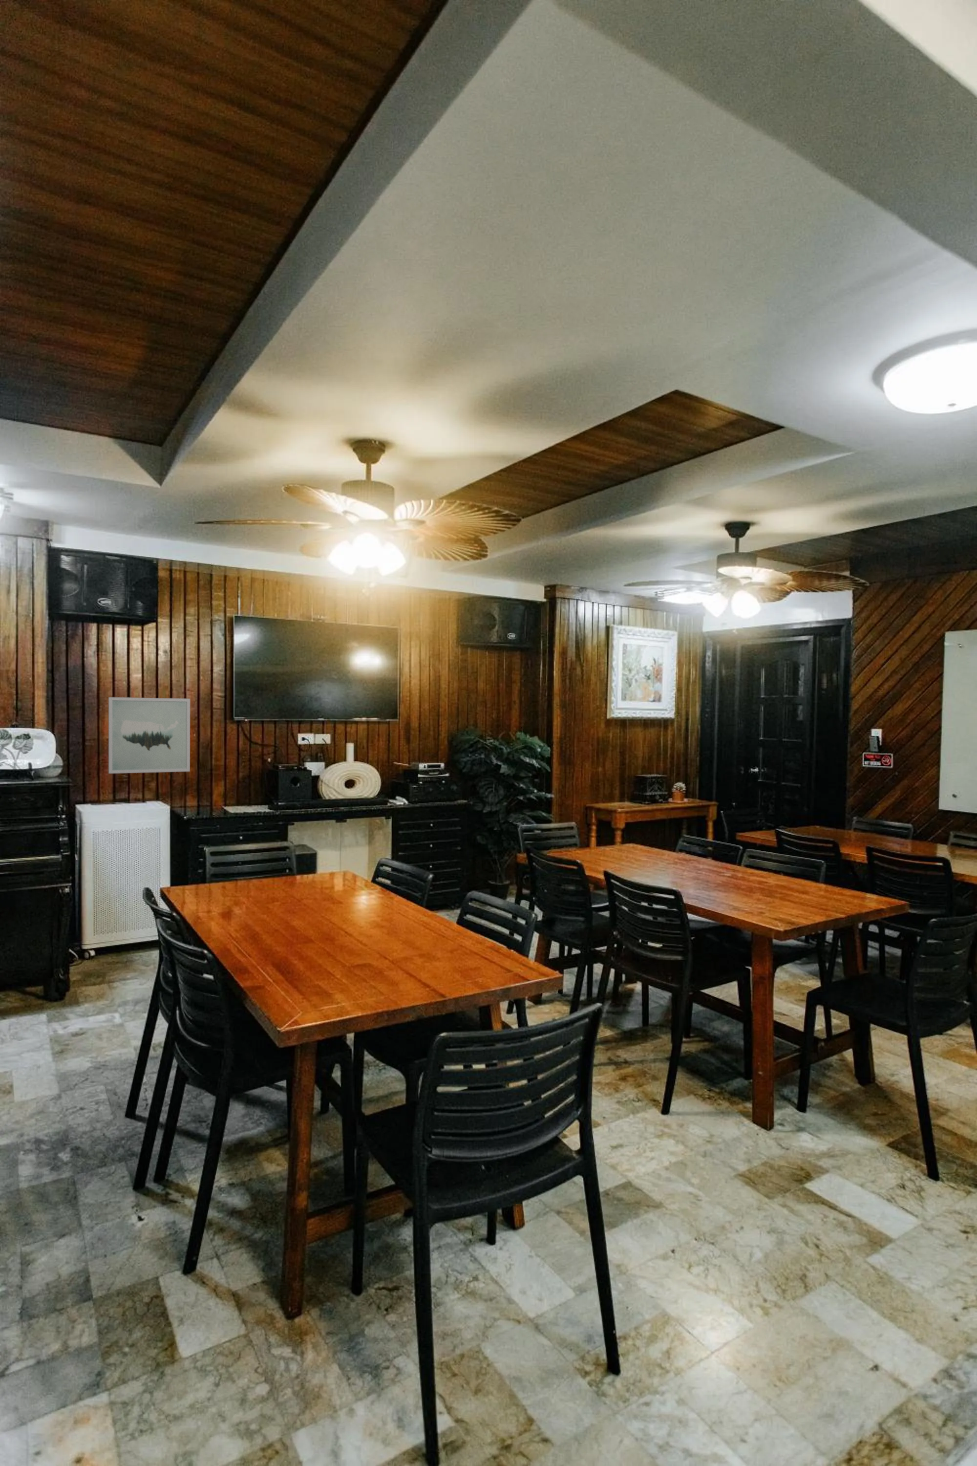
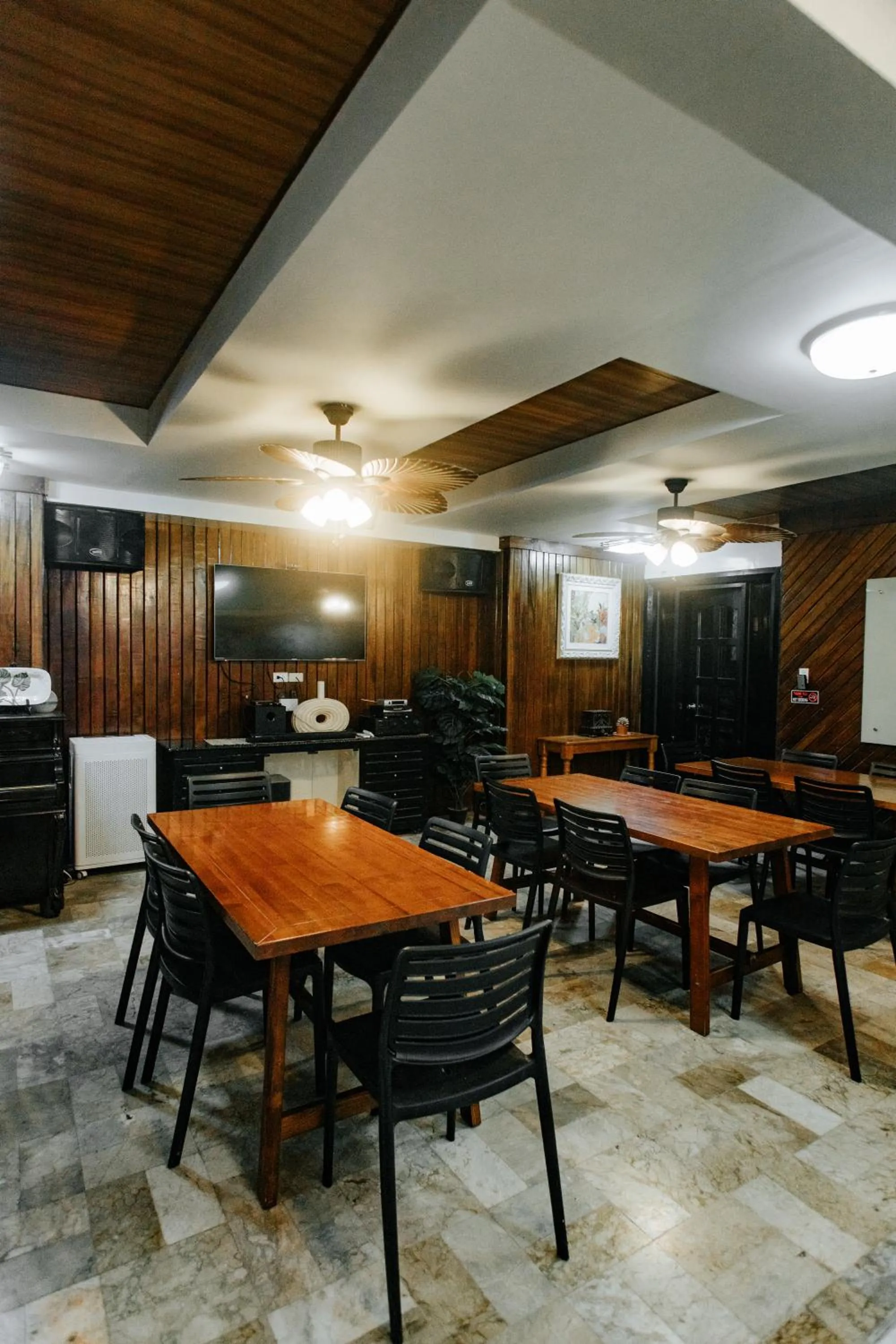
- wall art [108,697,191,774]
